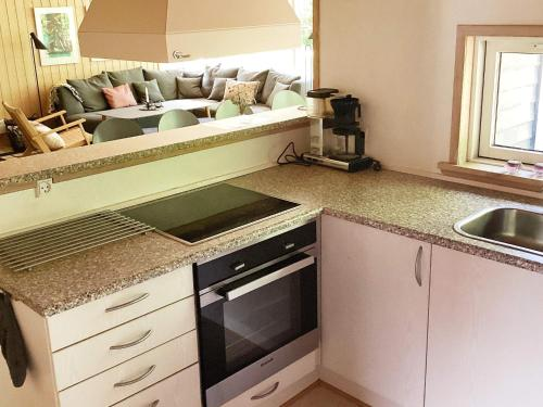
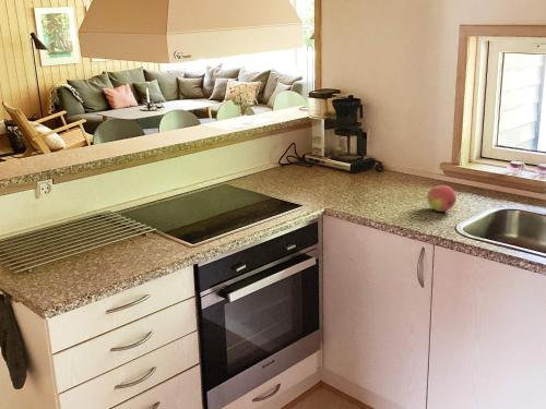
+ fruit [426,184,458,213]
